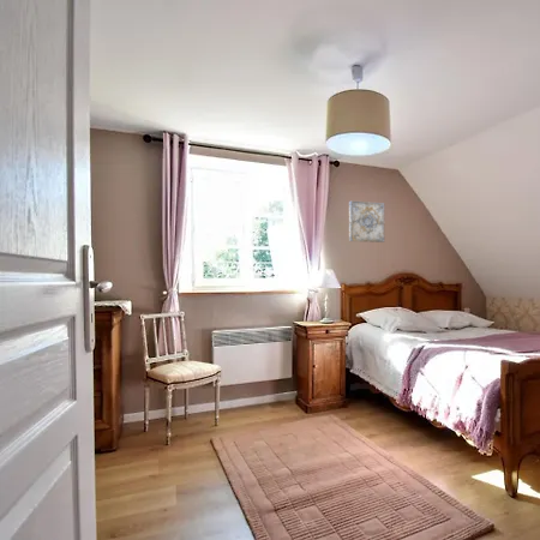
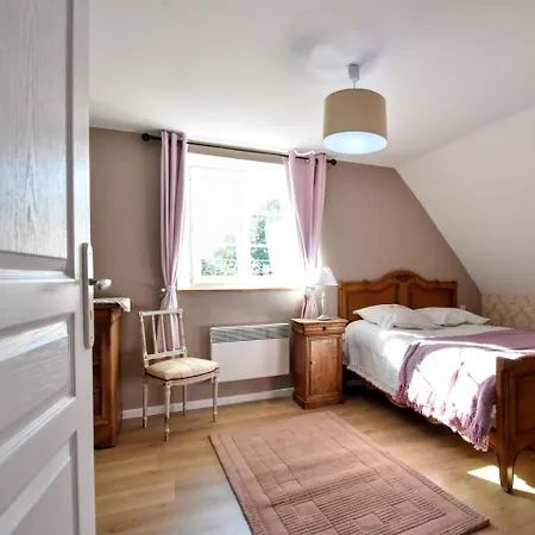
- wall art [348,200,385,244]
